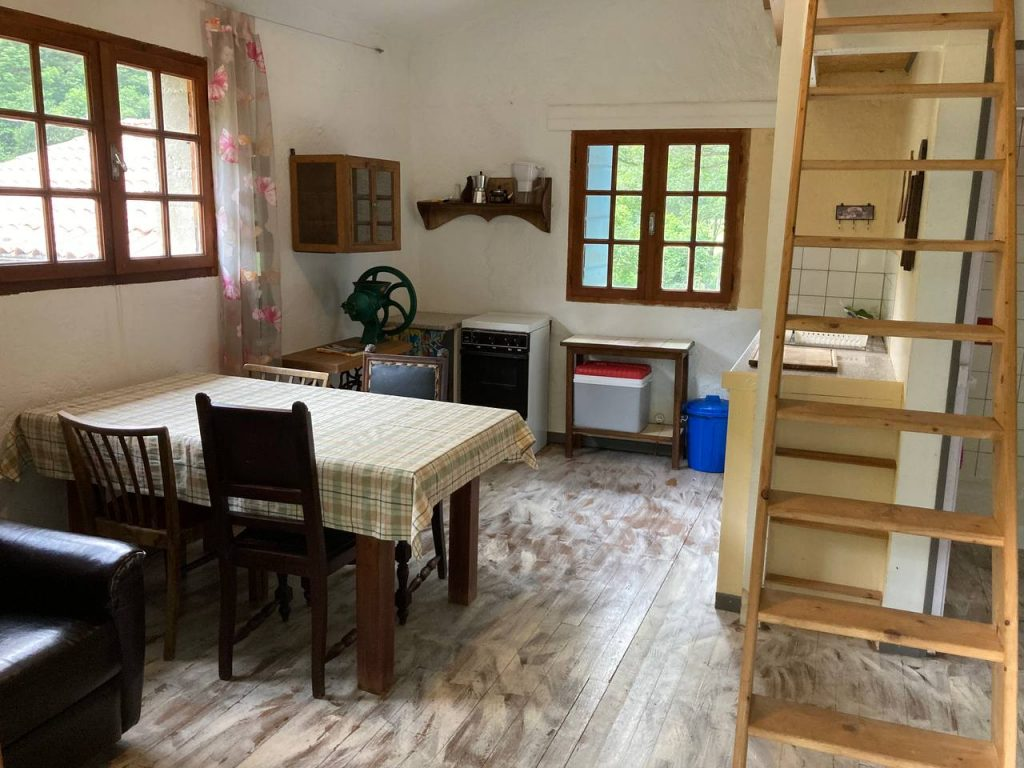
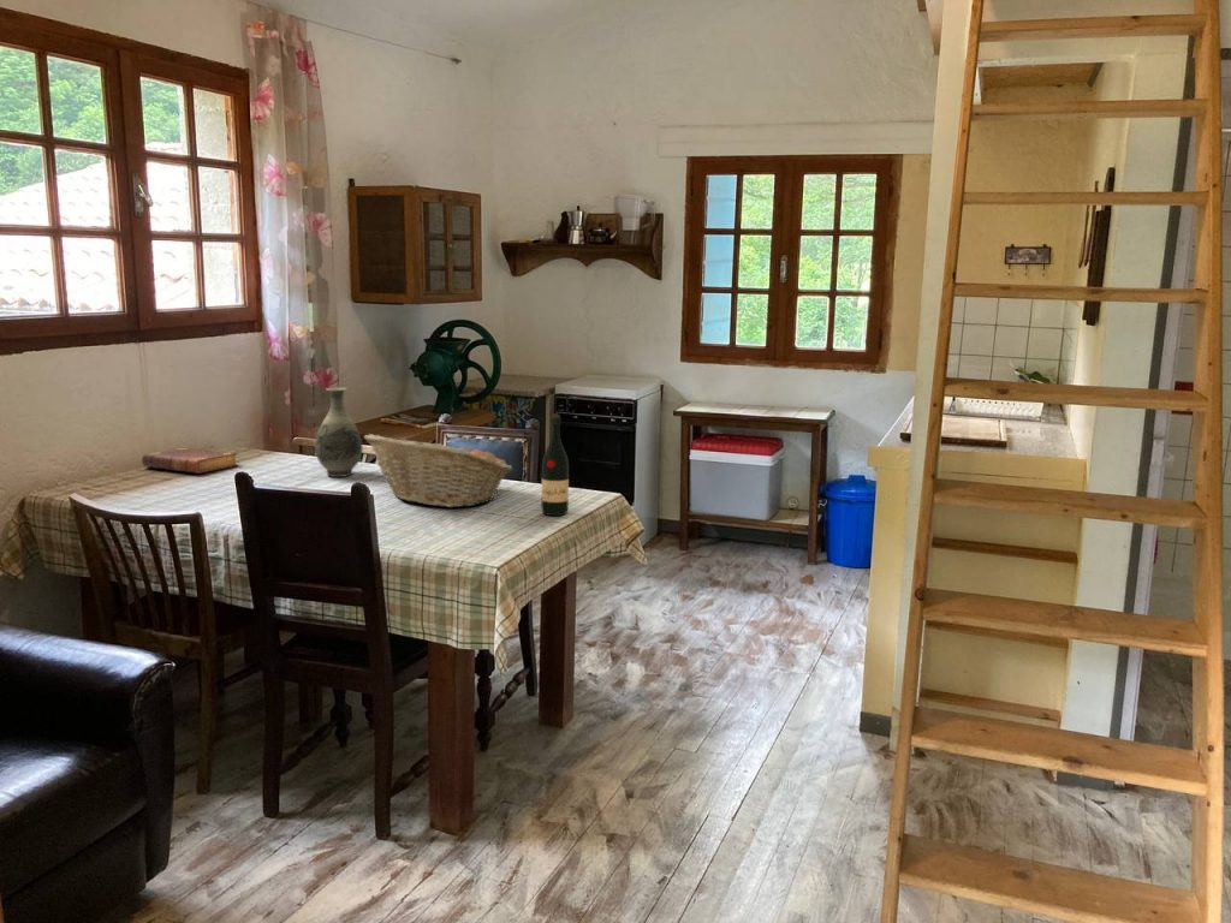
+ fruit basket [363,433,513,508]
+ wine bottle [541,412,570,517]
+ vase [314,387,363,478]
+ book [141,446,239,475]
